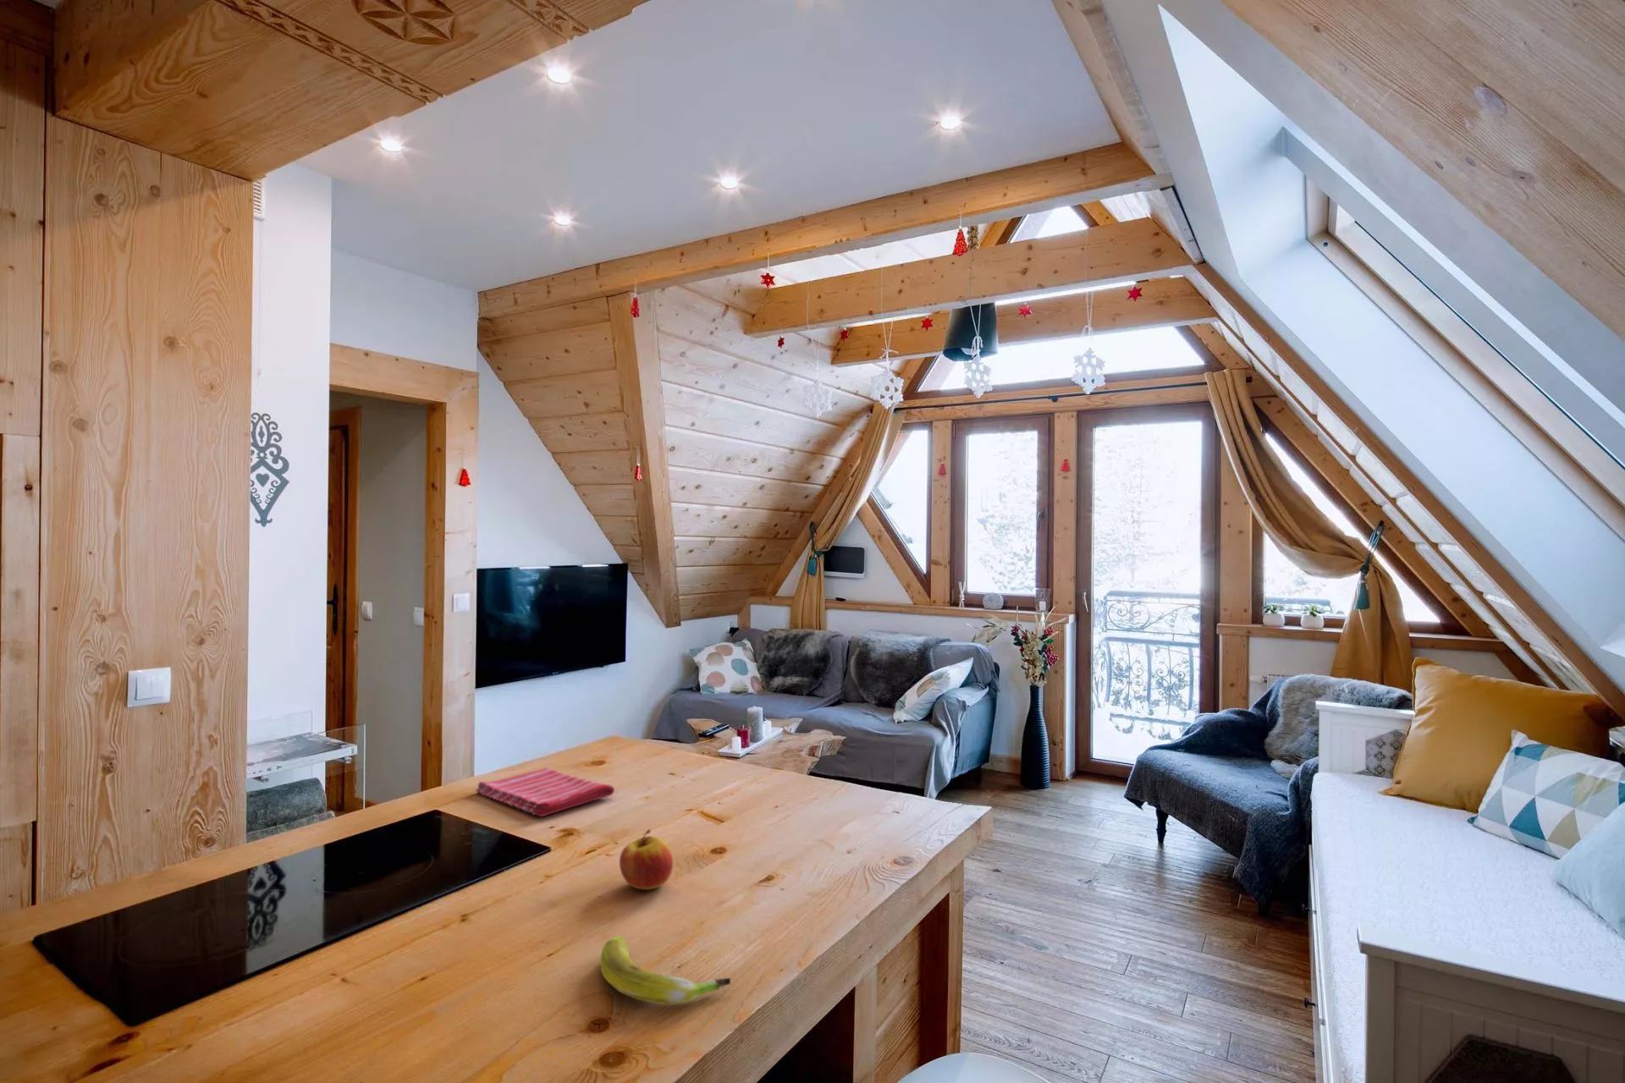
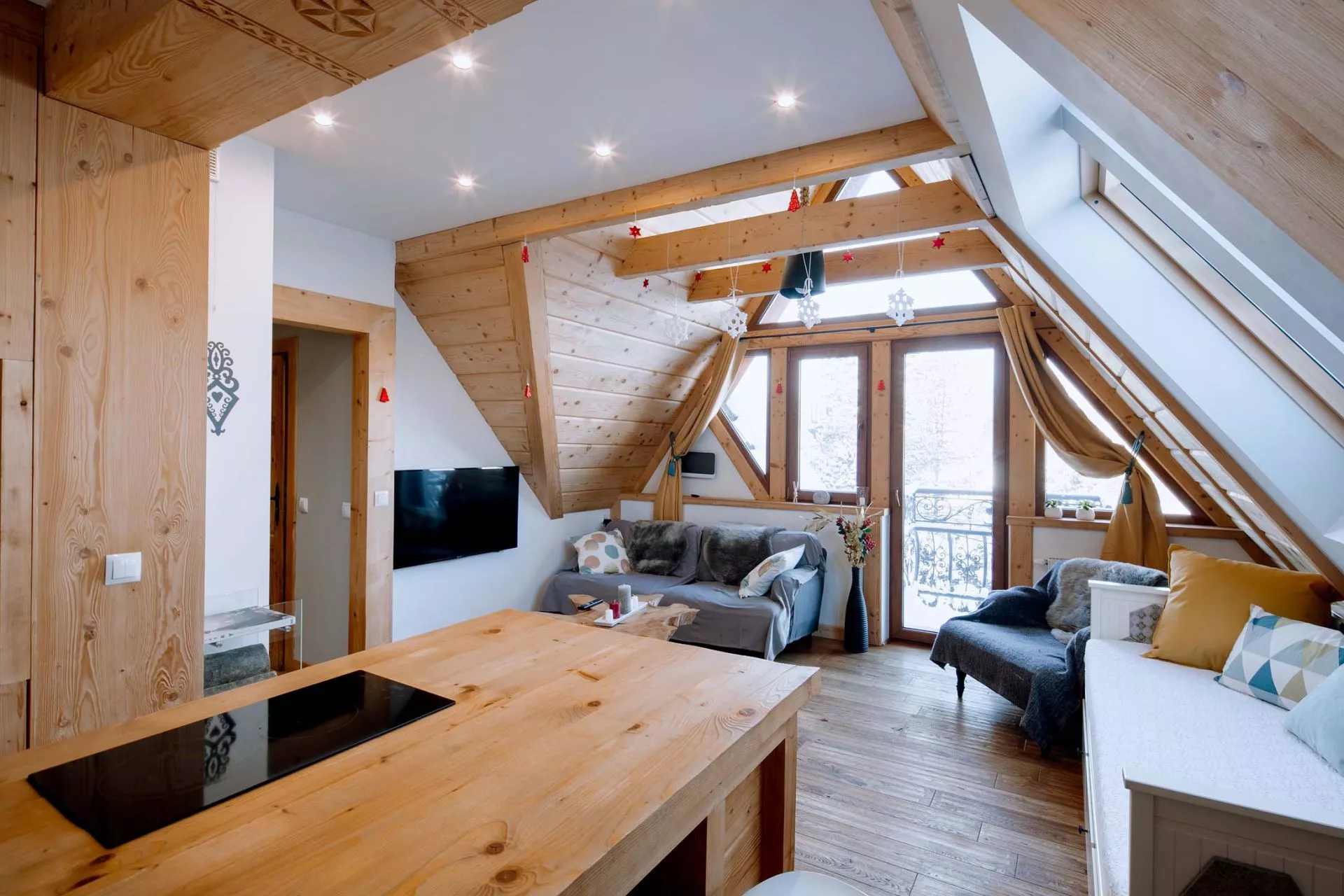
- dish towel [475,768,615,817]
- banana [600,934,731,1006]
- apple [619,828,673,890]
